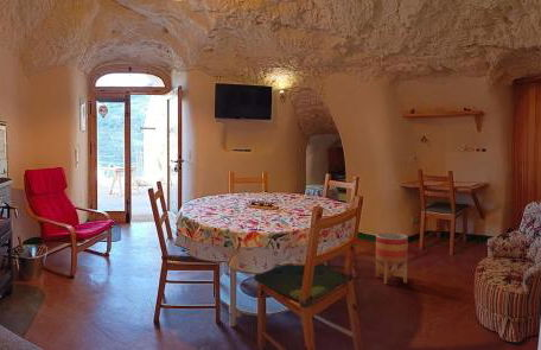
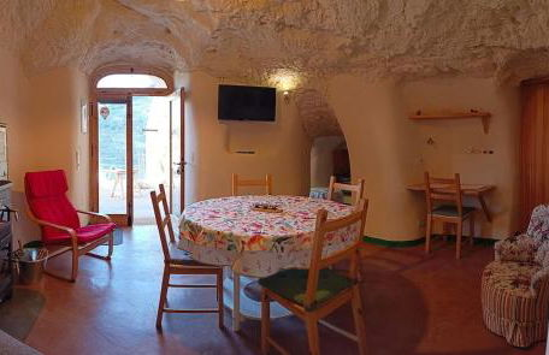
- planter [375,231,409,285]
